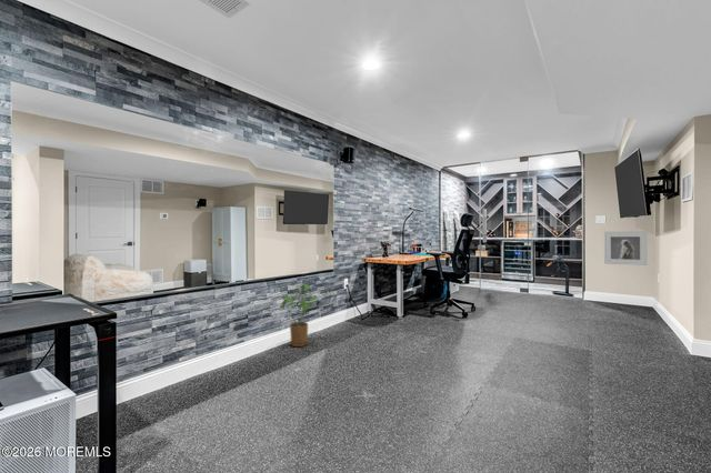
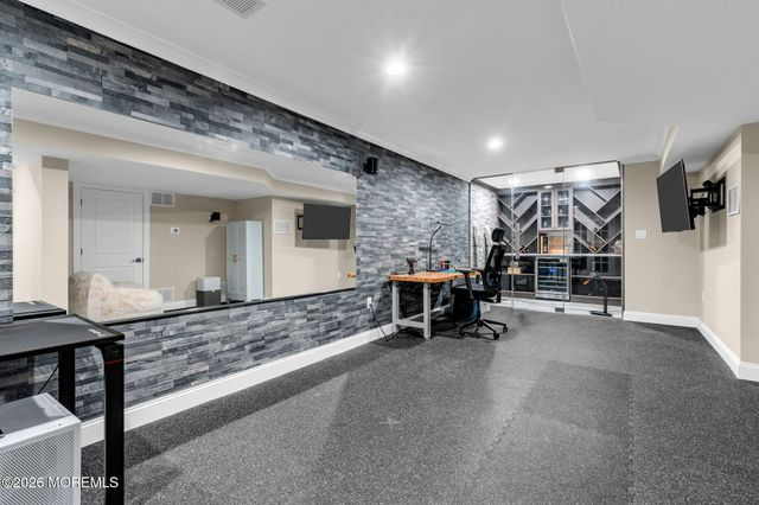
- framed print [603,230,649,266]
- house plant [281,283,321,348]
